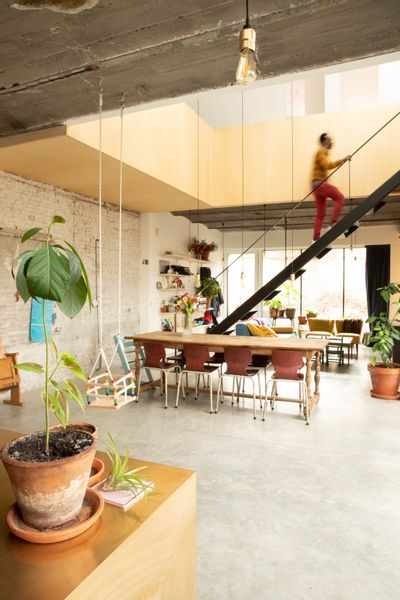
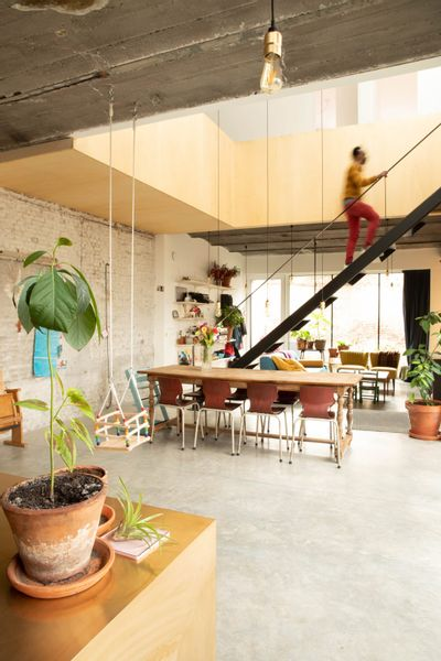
+ rug [344,408,411,434]
